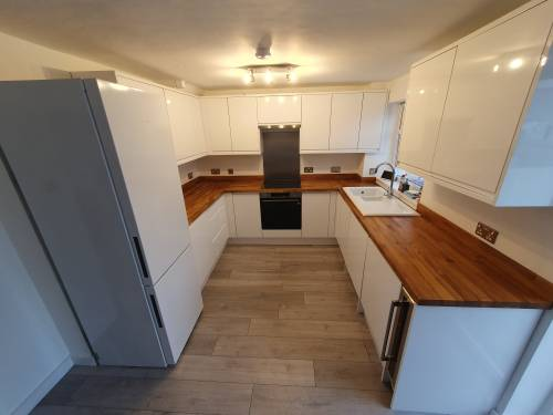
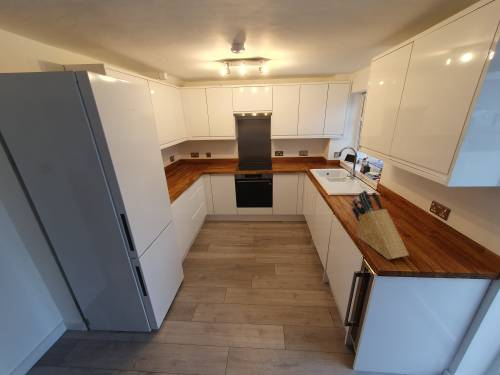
+ knife block [351,189,410,260]
